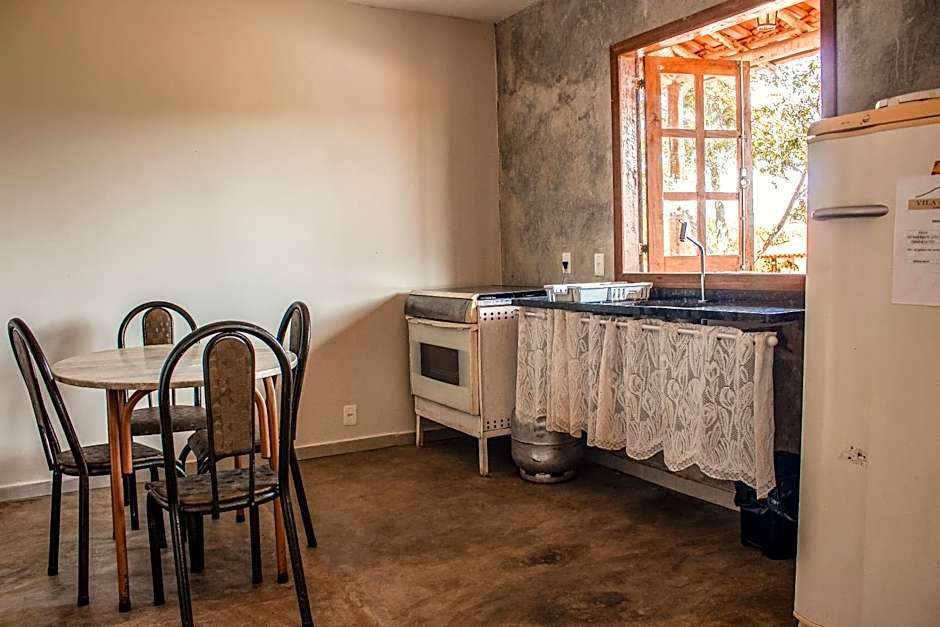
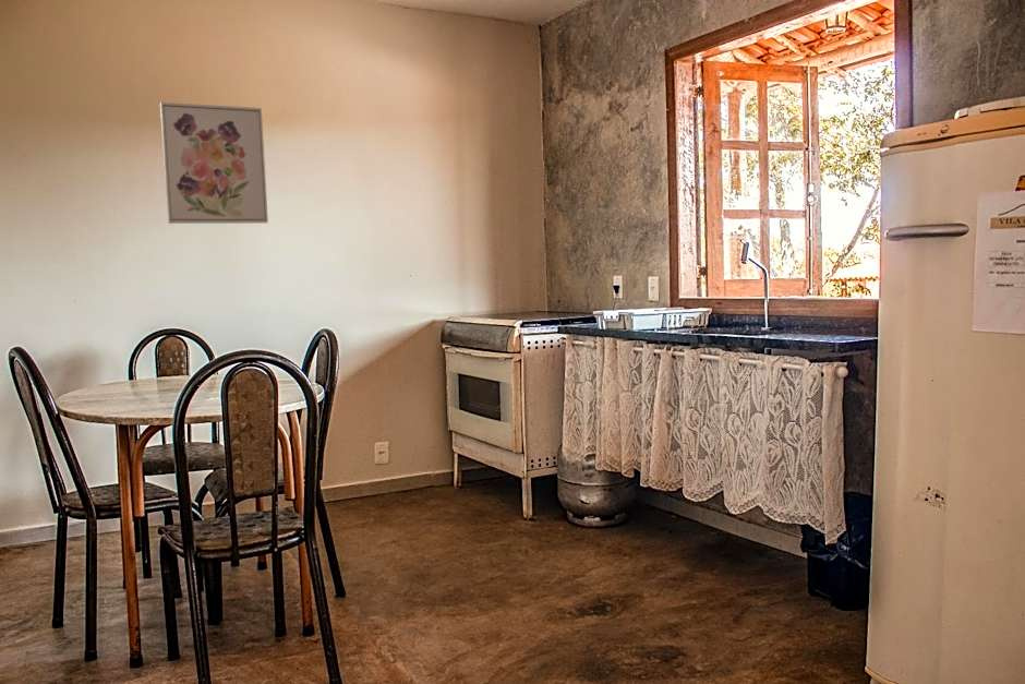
+ wall art [159,101,269,225]
